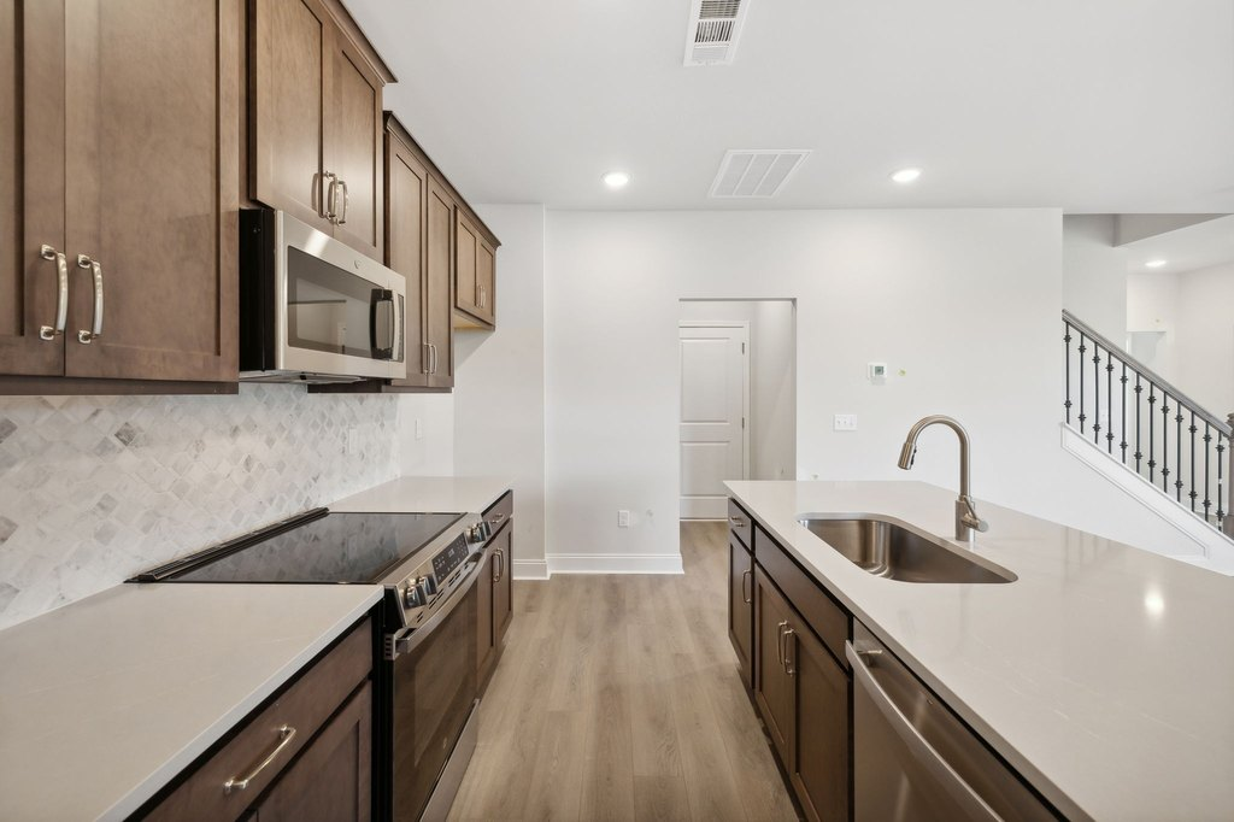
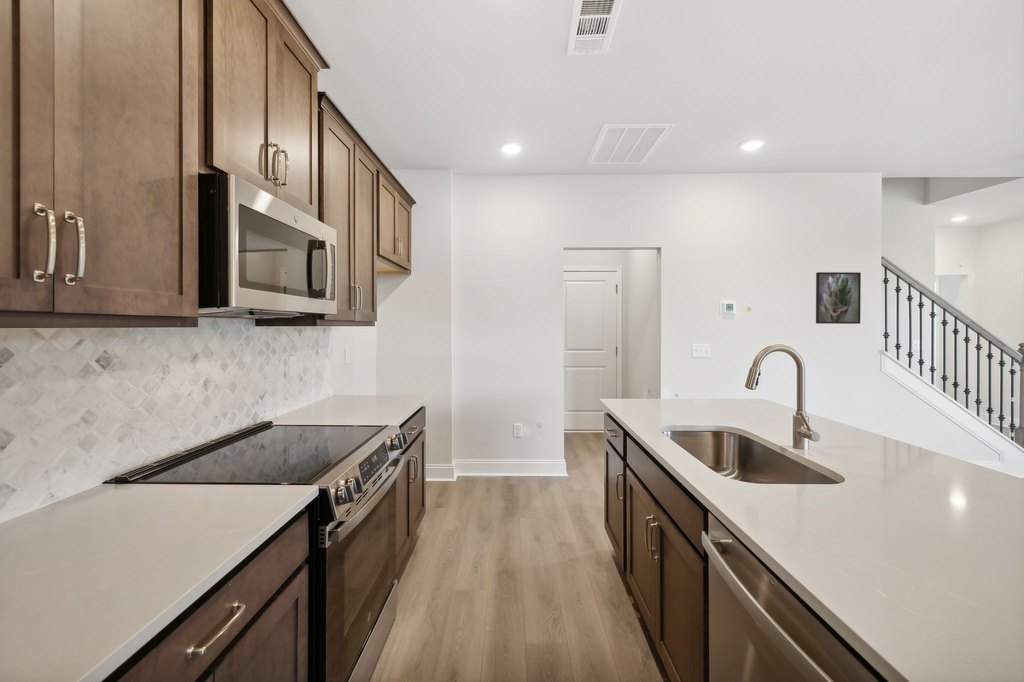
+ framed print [815,271,862,325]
